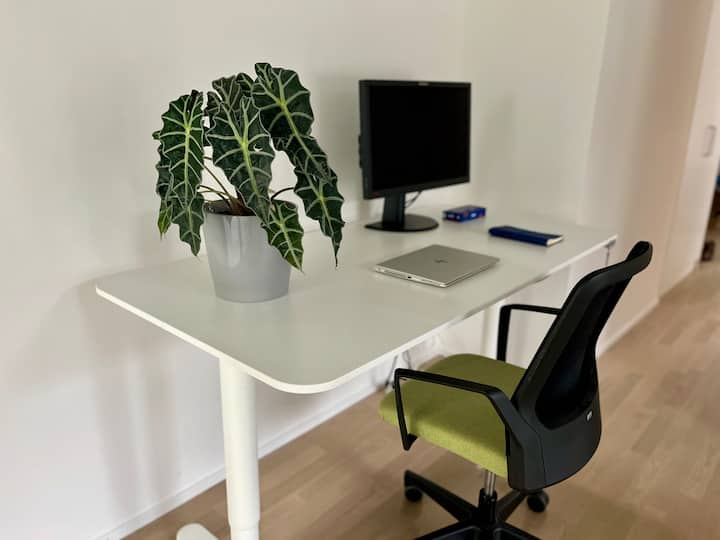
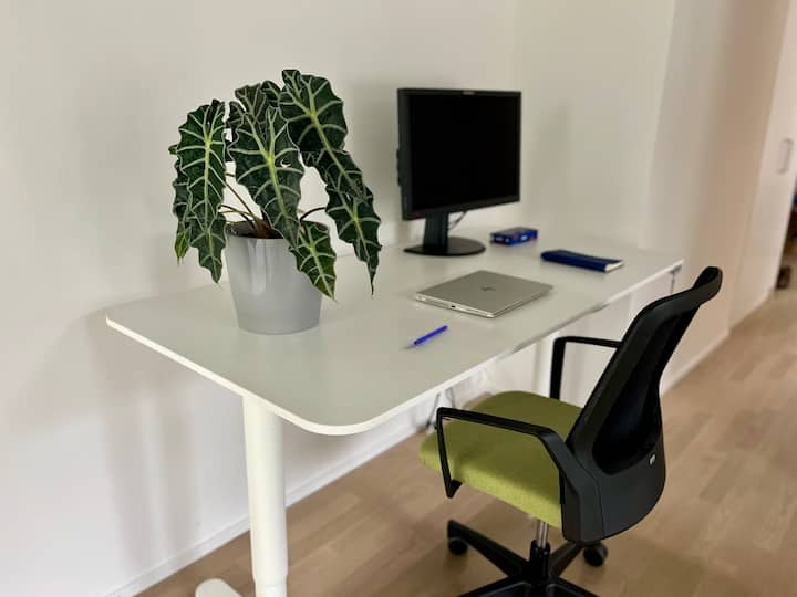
+ pen [413,325,448,346]
